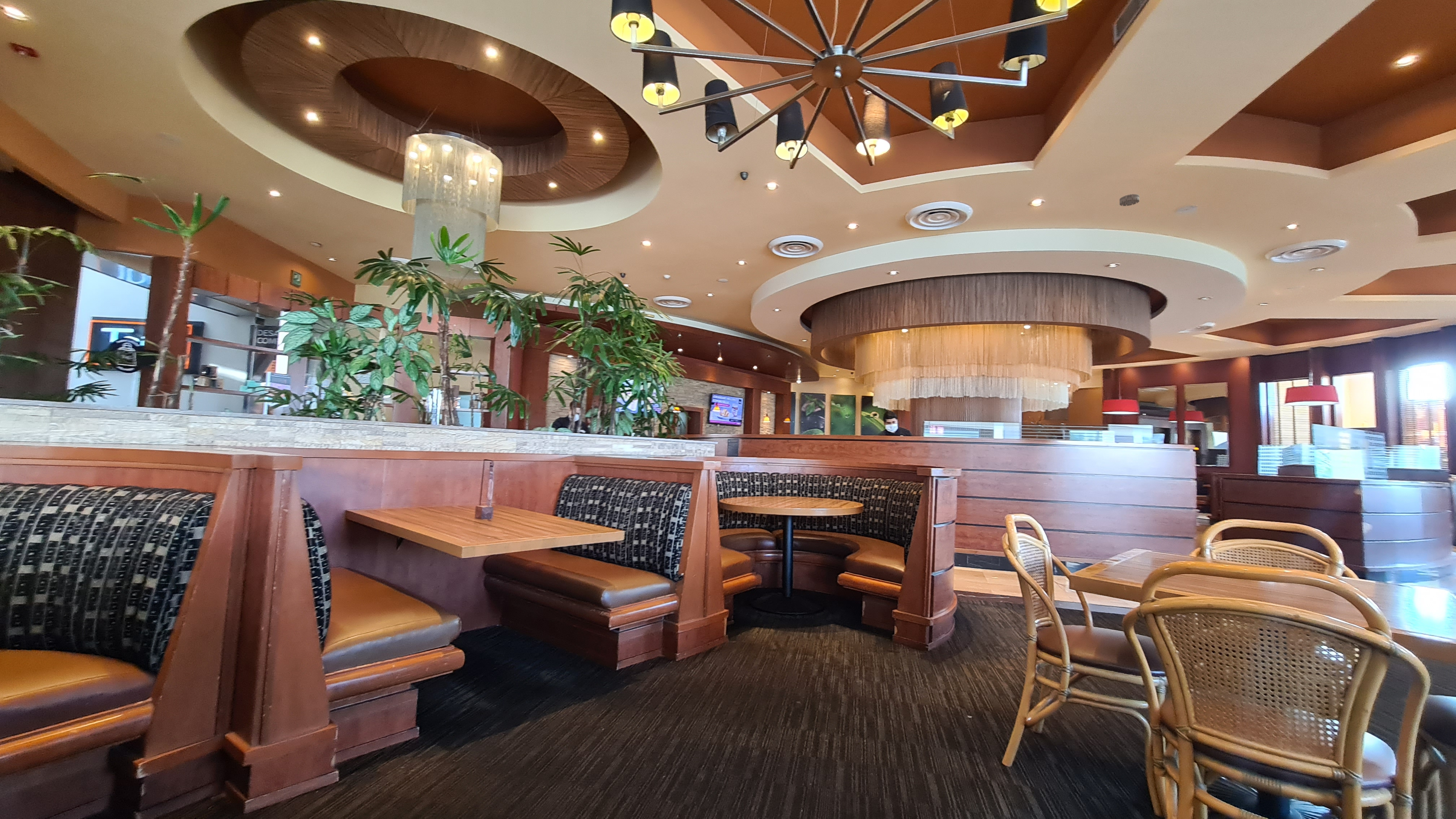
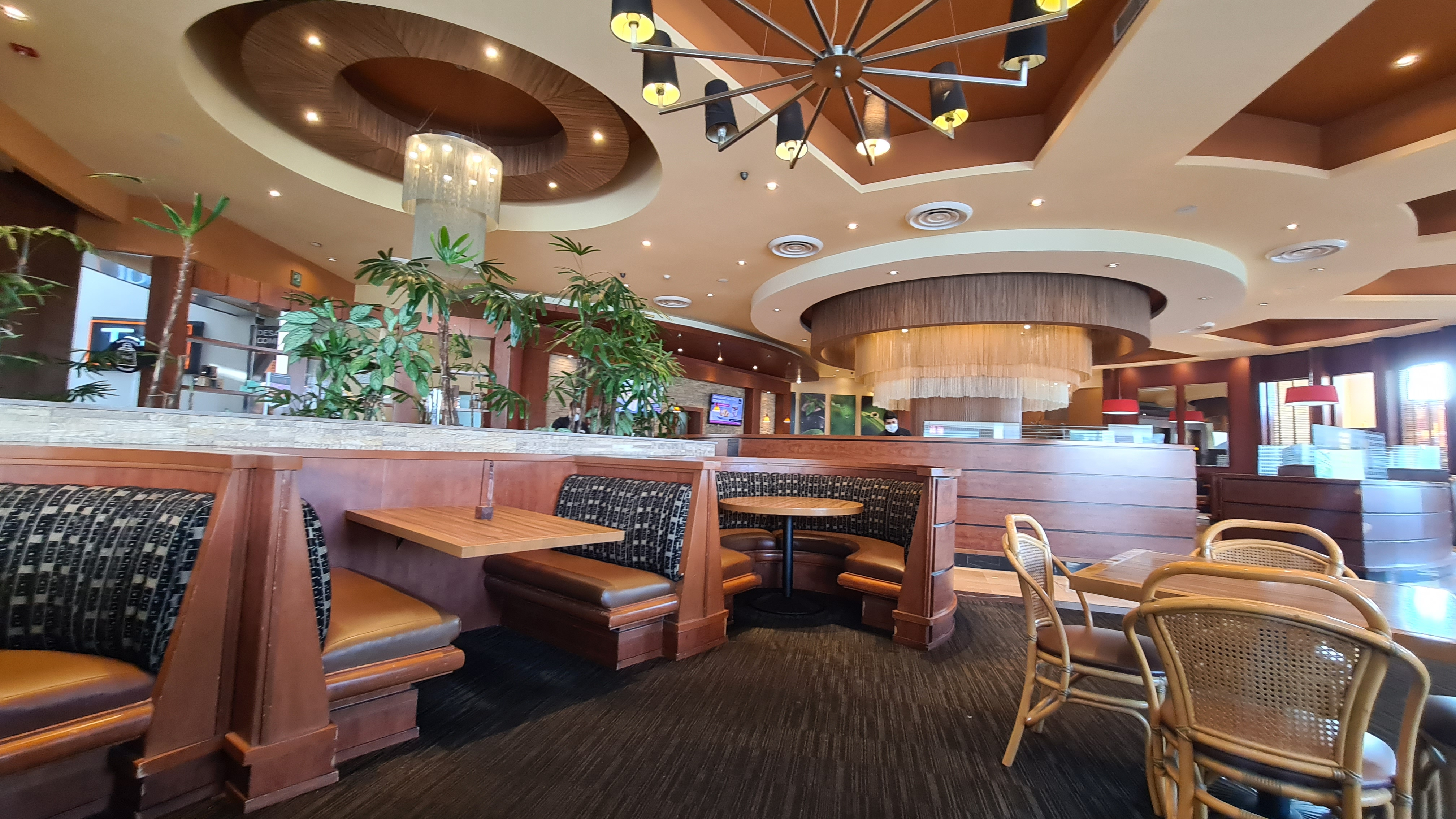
- smoke detector [1119,194,1140,207]
